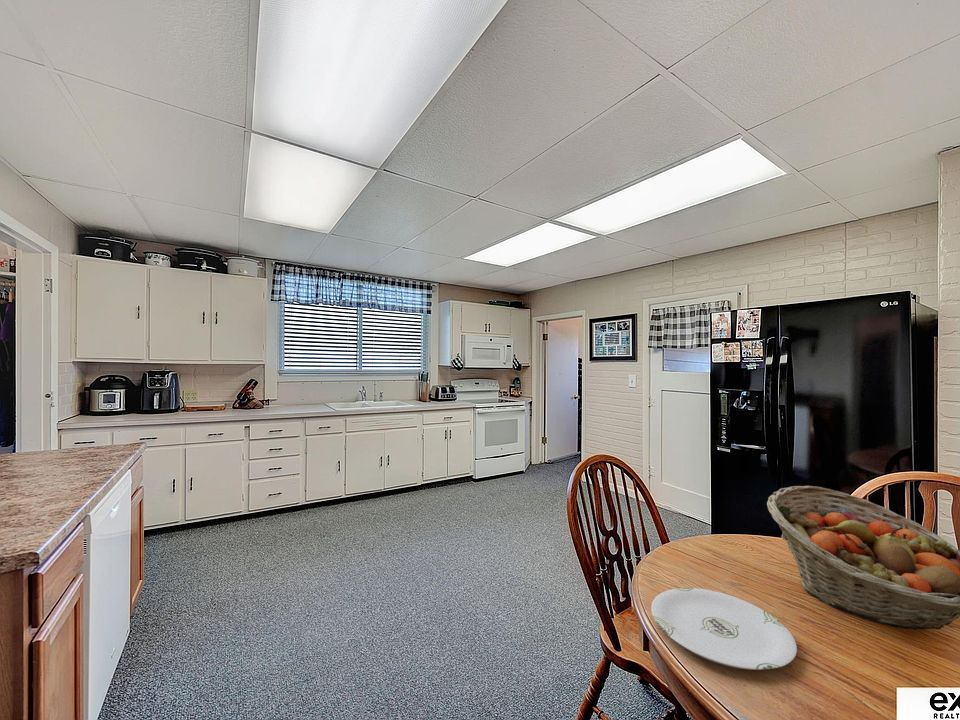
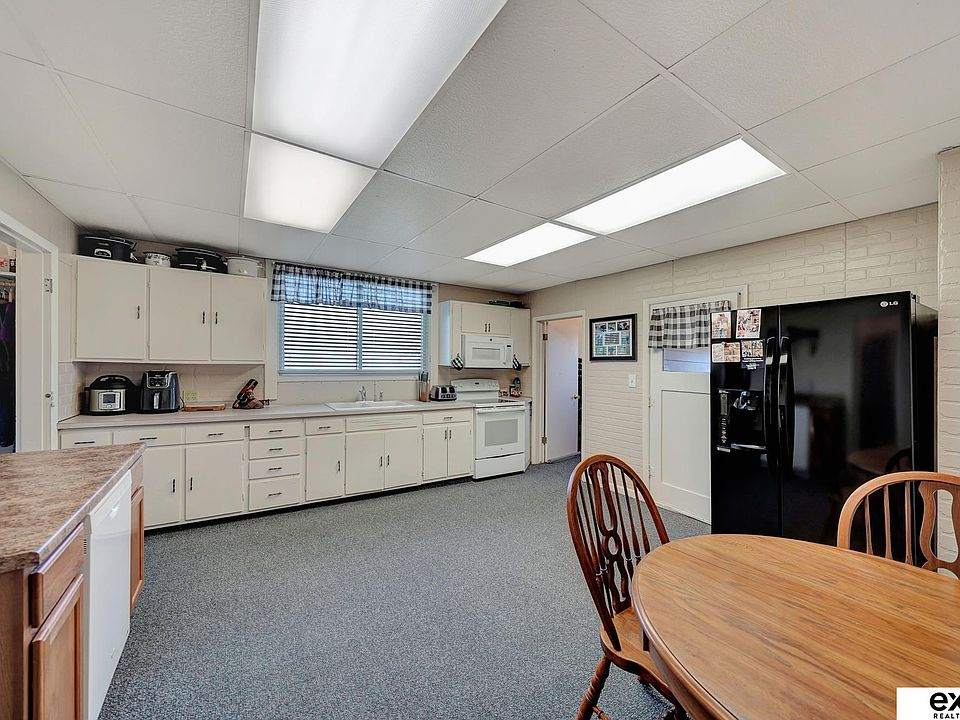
- plate [650,587,798,671]
- fruit basket [766,485,960,630]
